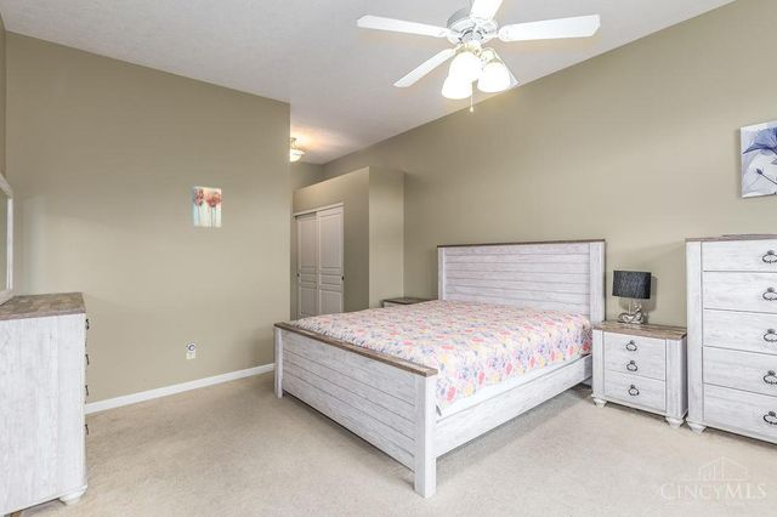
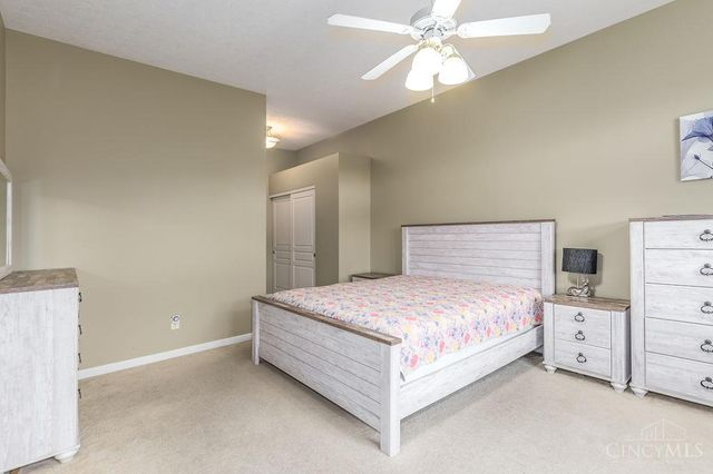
- wall art [192,184,222,229]
